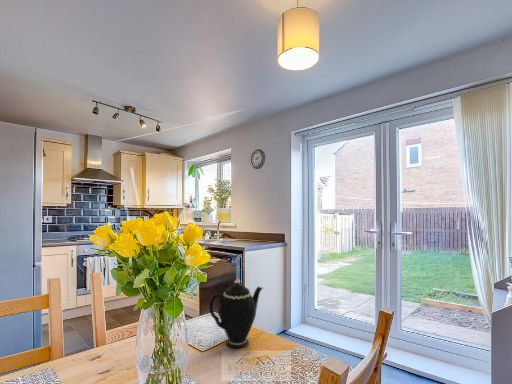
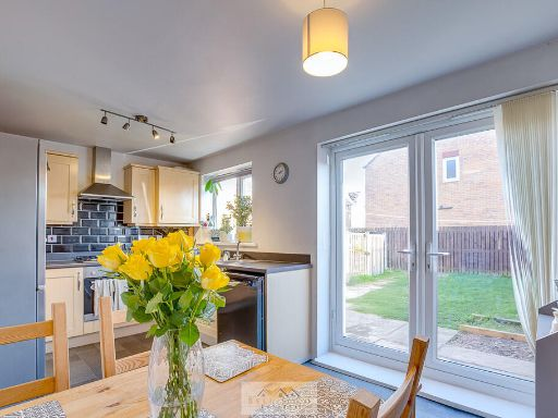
- teapot [208,278,264,349]
